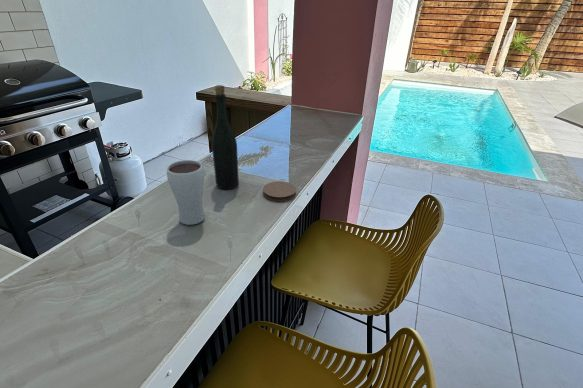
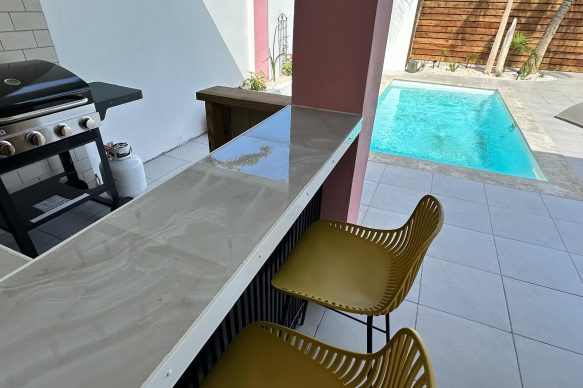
- drinking glass [166,159,206,226]
- coaster [262,180,297,202]
- bottle [210,84,240,191]
